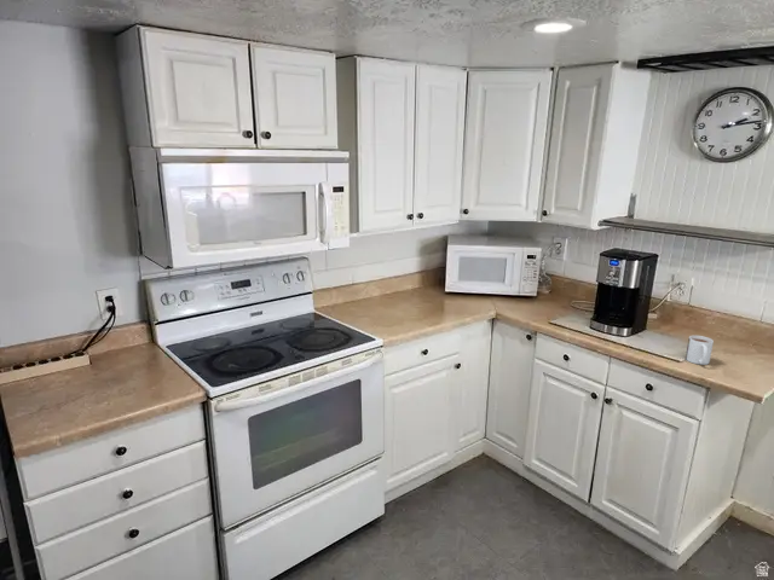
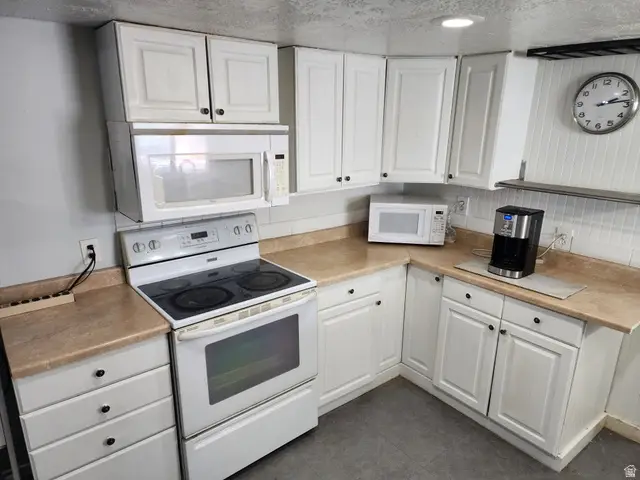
- mug [685,335,715,366]
